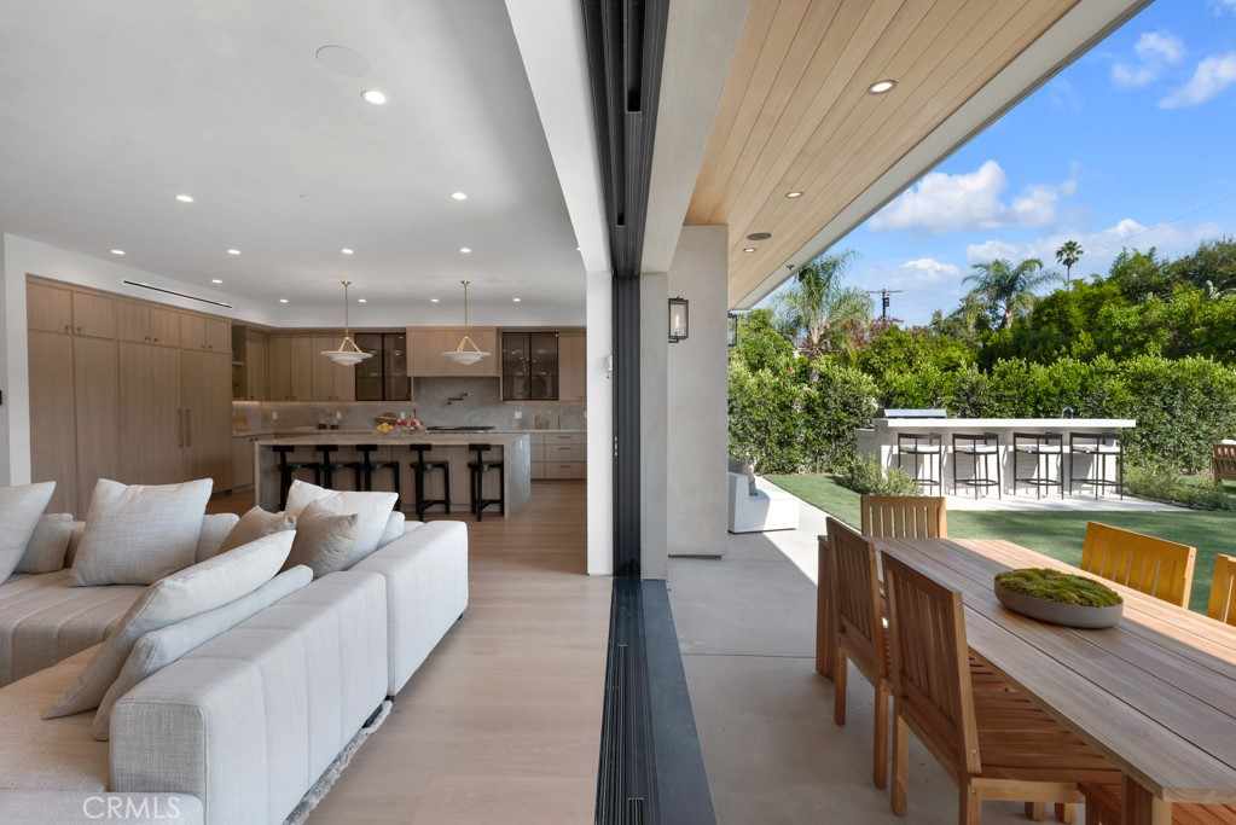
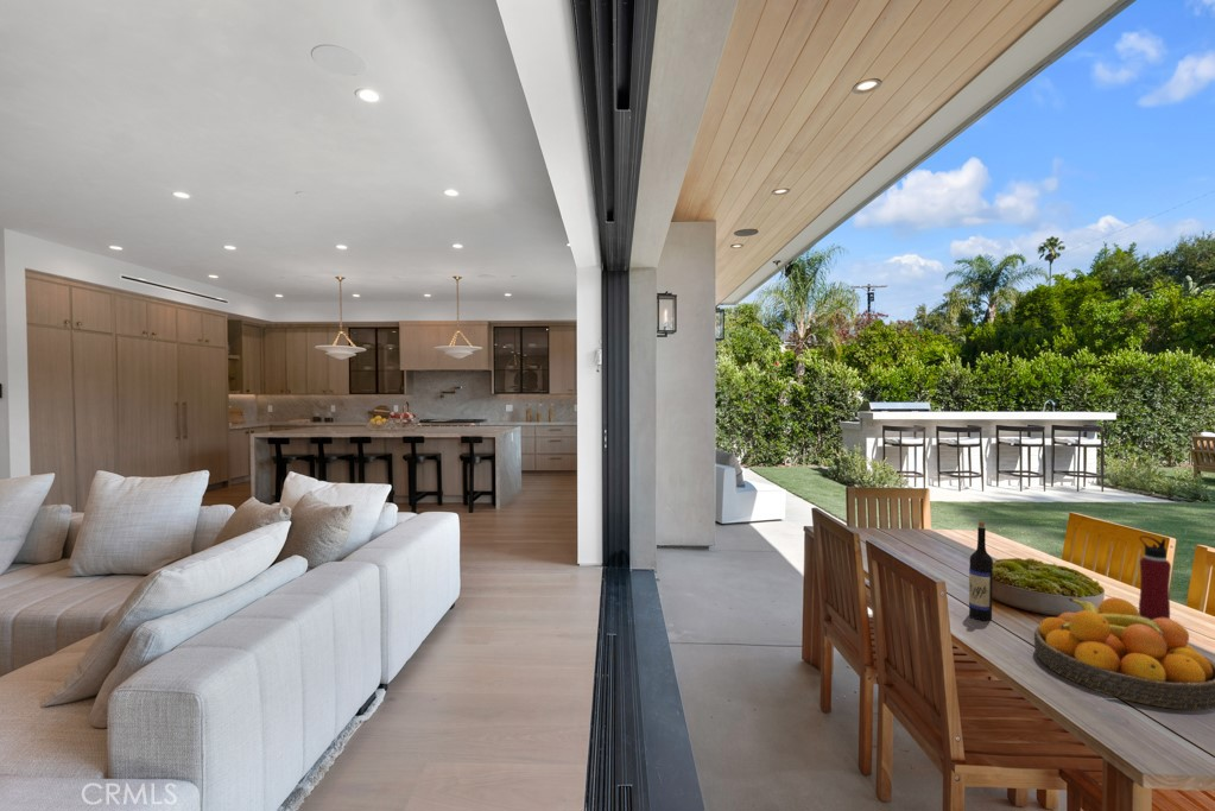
+ fruit bowl [1033,596,1215,711]
+ wine bottle [968,520,994,622]
+ water bottle [1138,534,1172,620]
